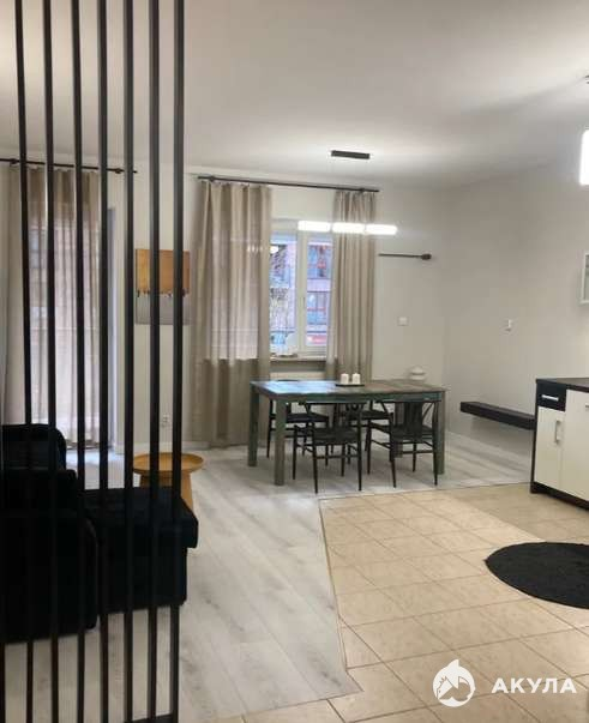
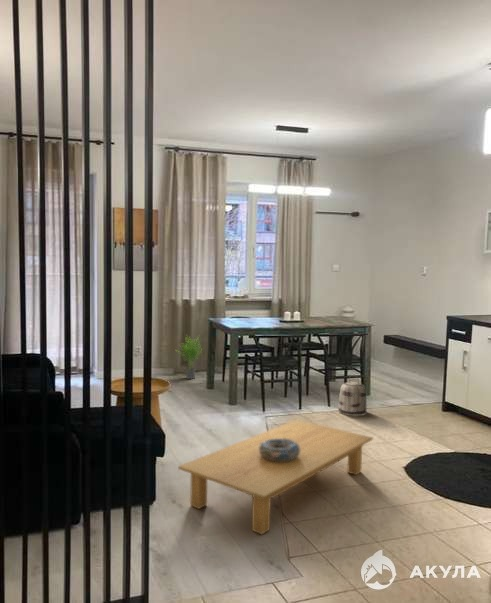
+ decorative bowl [259,438,301,462]
+ potted plant [176,335,204,380]
+ coffee table [177,419,374,536]
+ basket [337,374,368,417]
